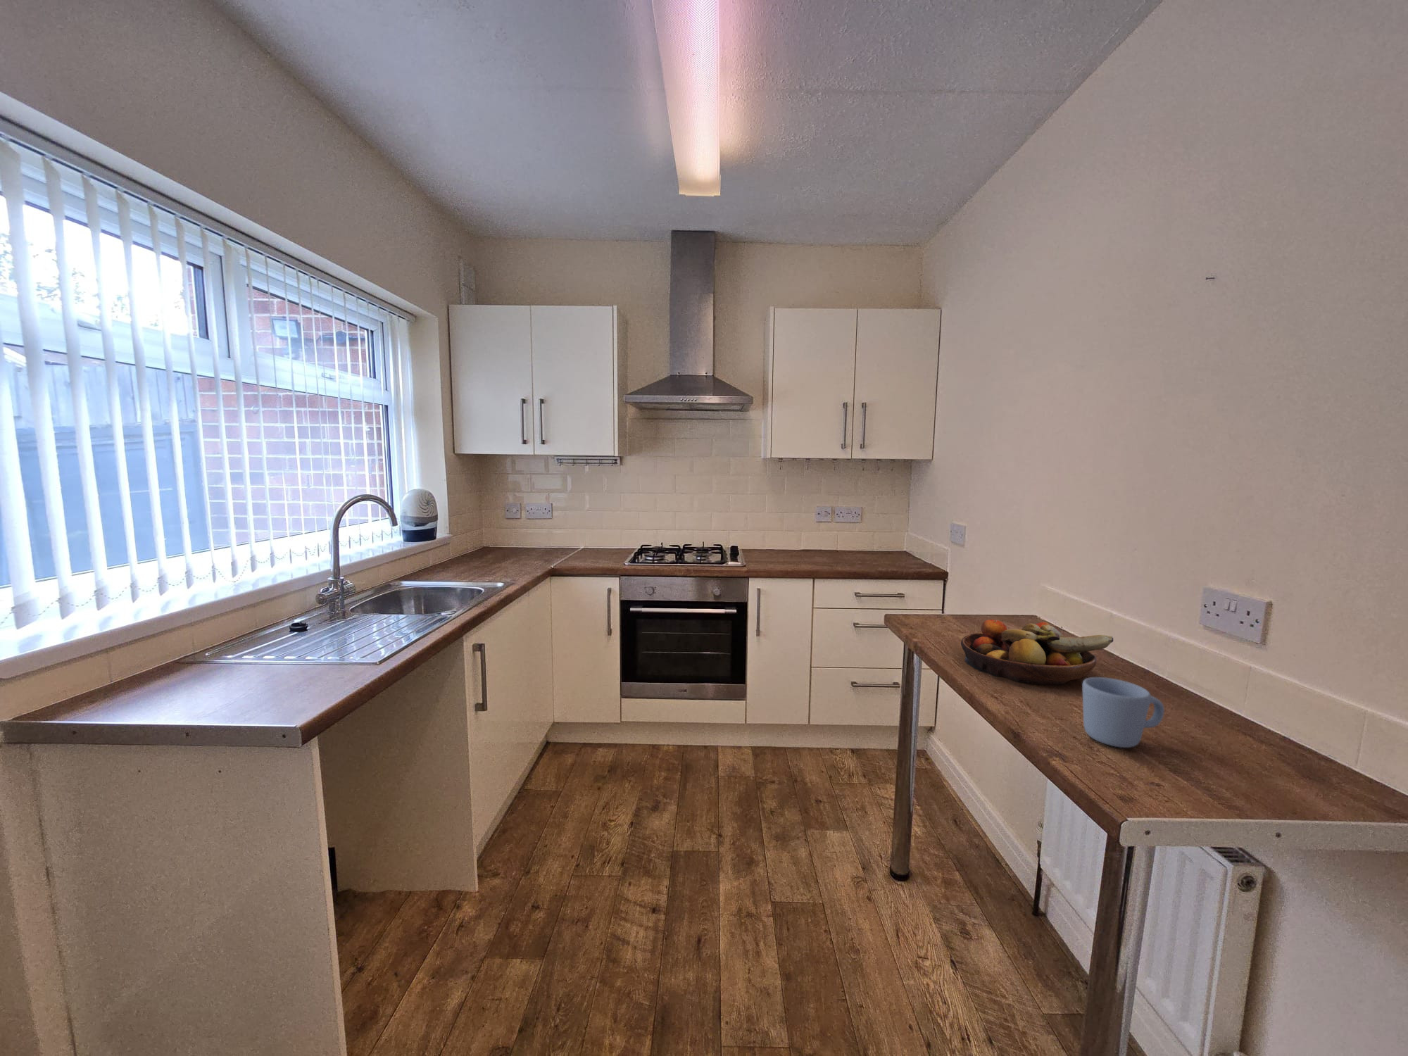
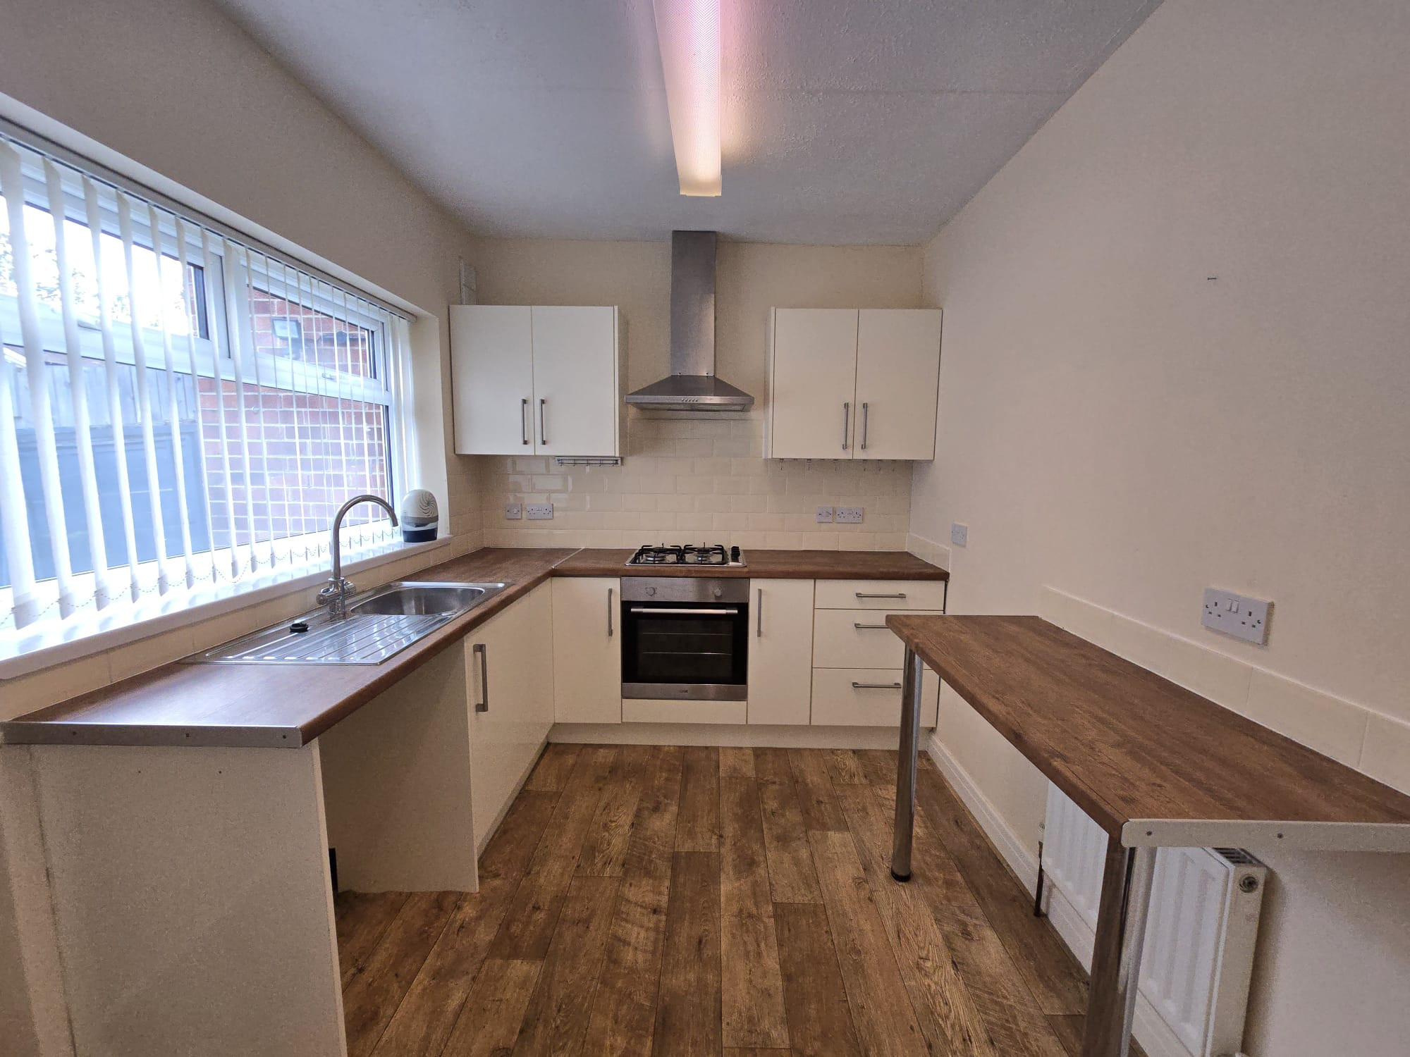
- fruit bowl [960,619,1114,686]
- mug [1082,677,1165,749]
